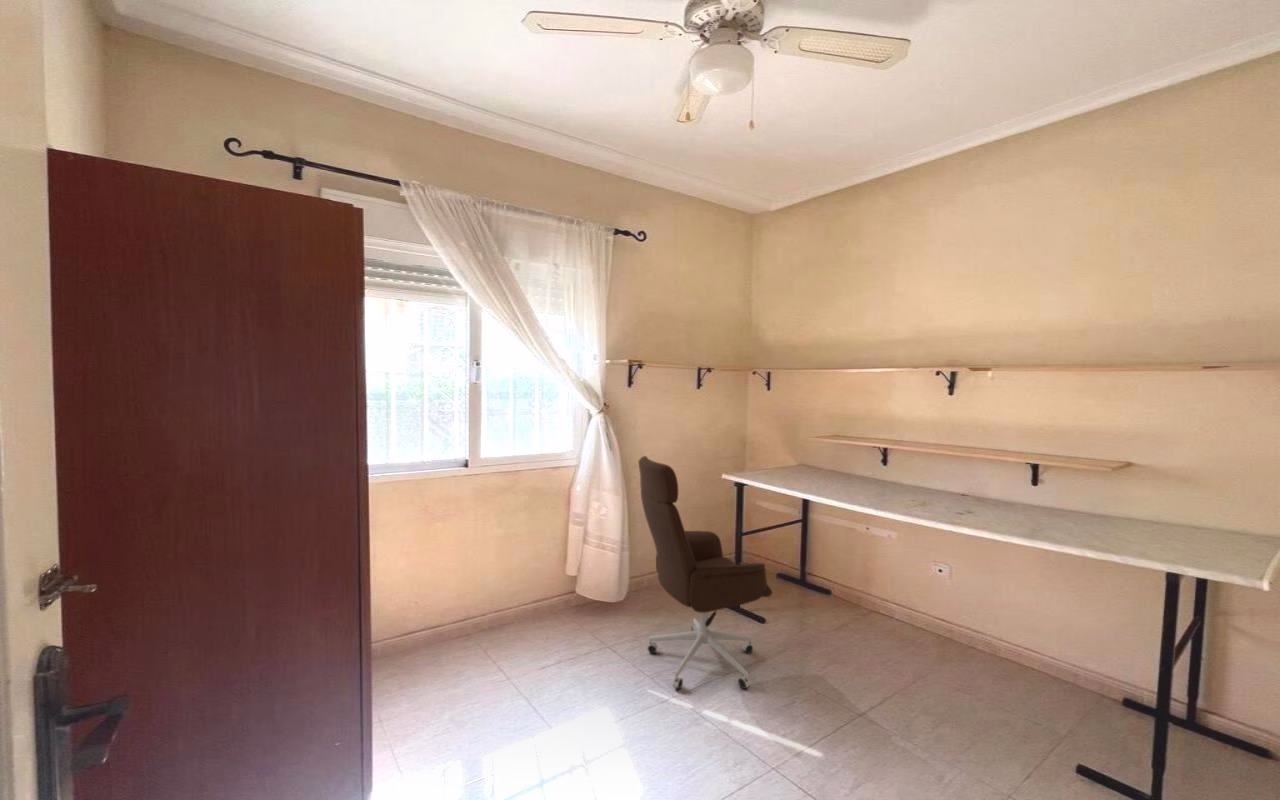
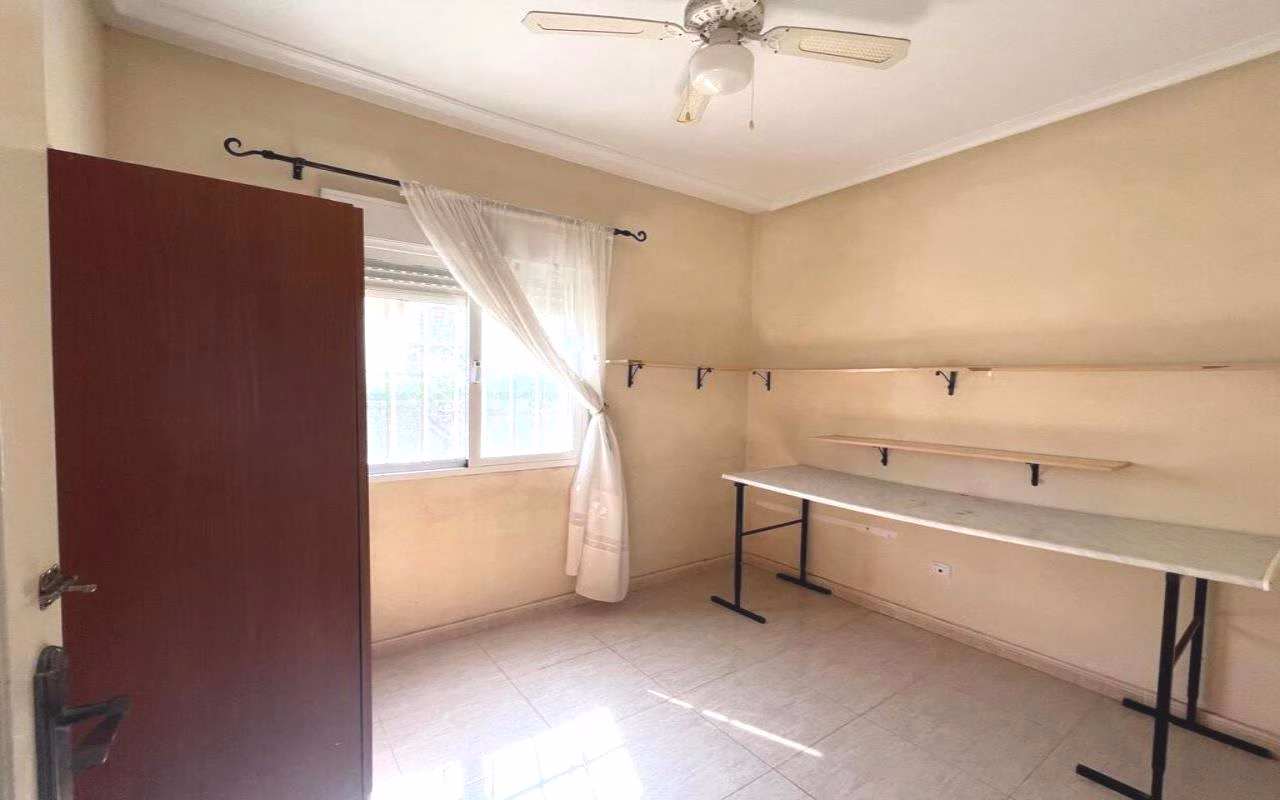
- office chair [637,455,773,690]
